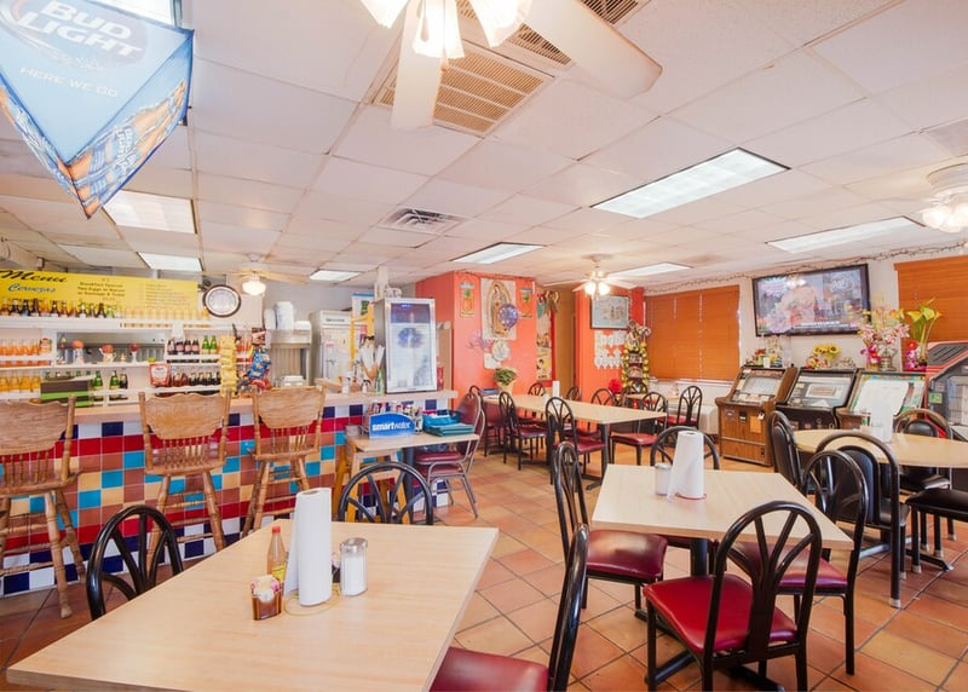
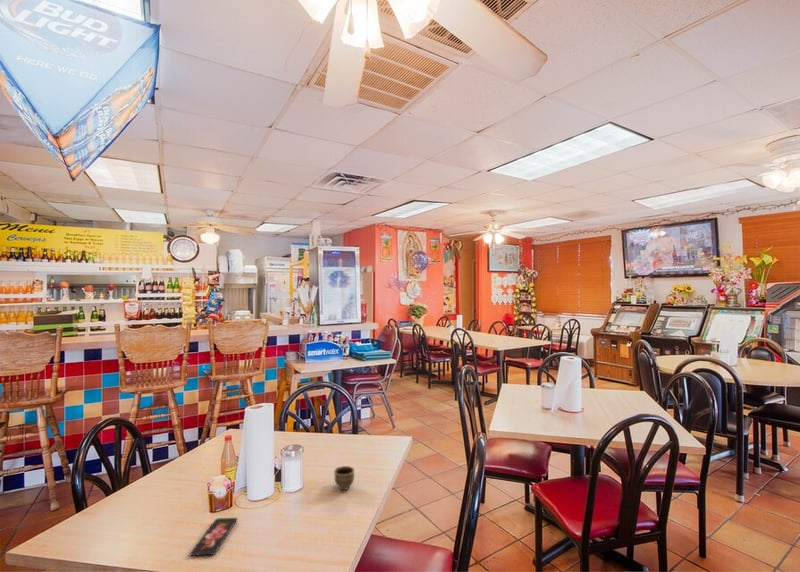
+ smartphone [189,517,238,557]
+ cup [333,465,356,491]
